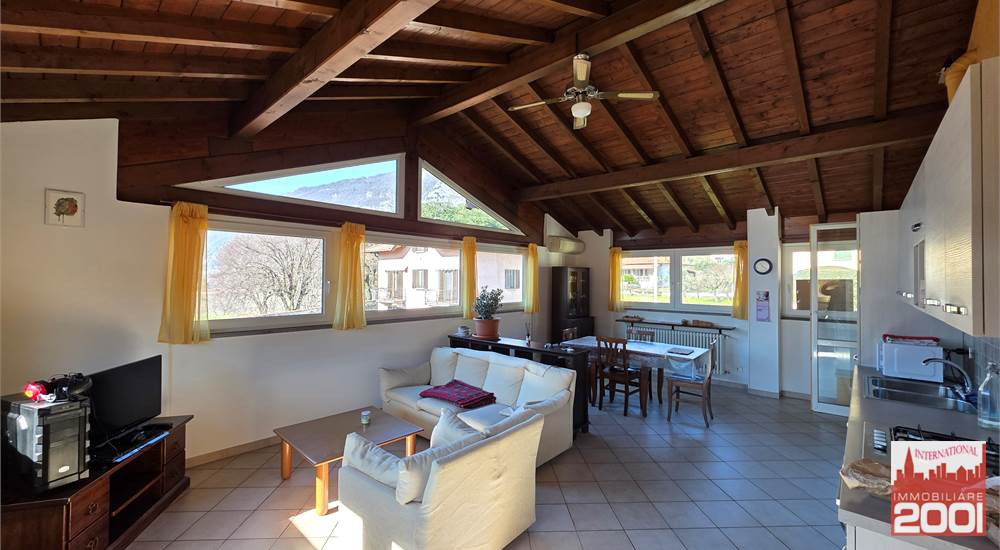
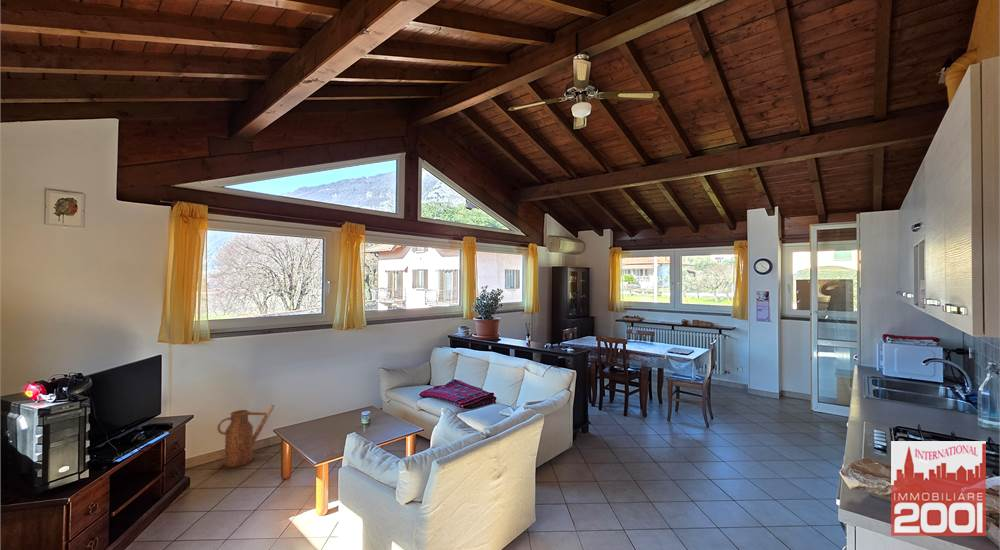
+ watering can [216,404,275,468]
